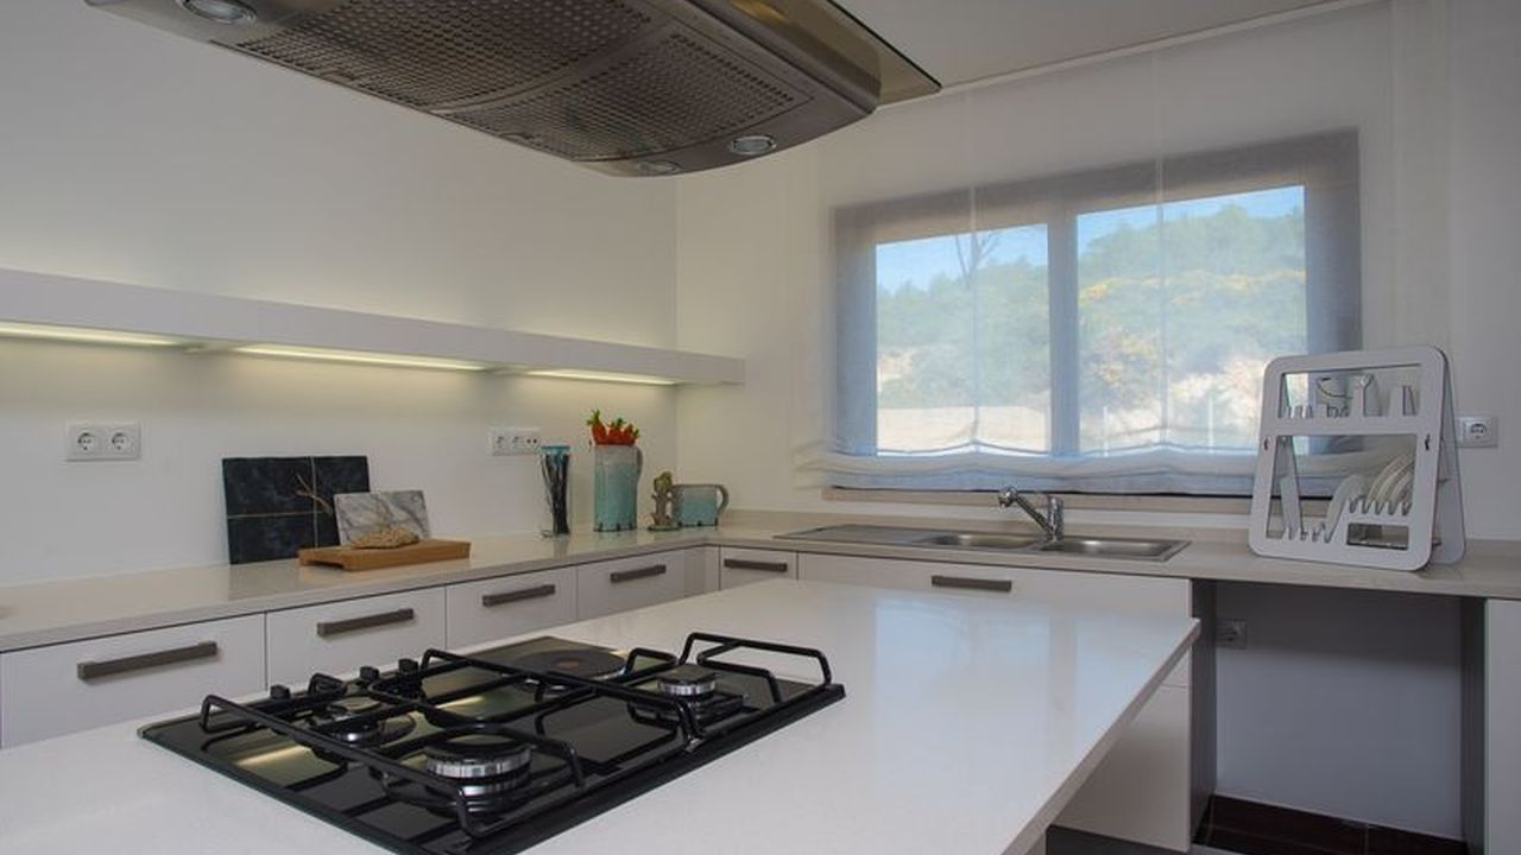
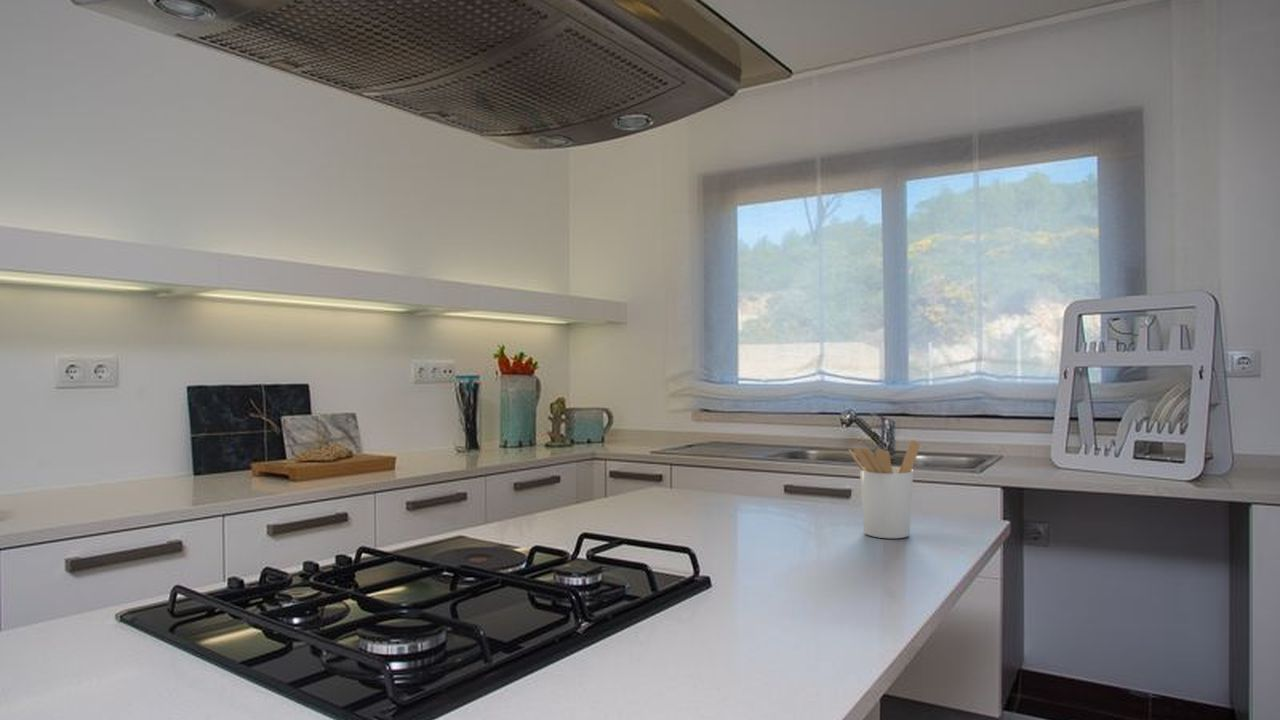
+ utensil holder [848,439,921,539]
